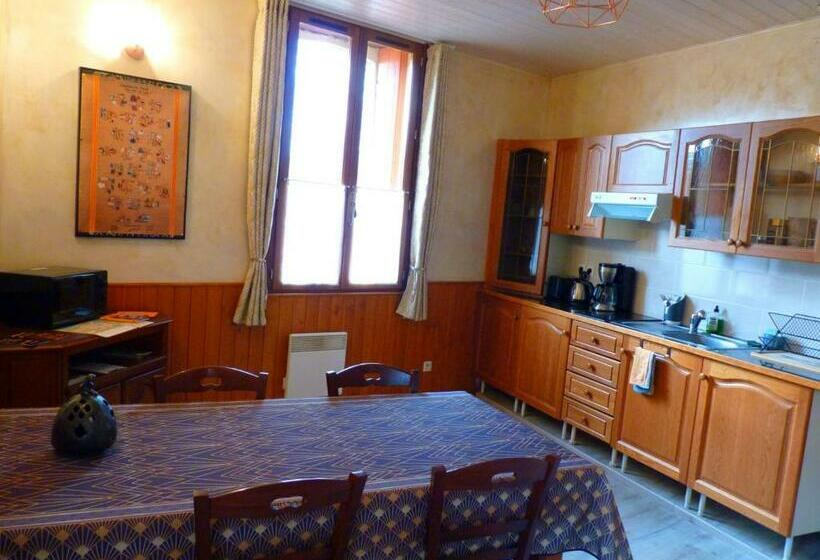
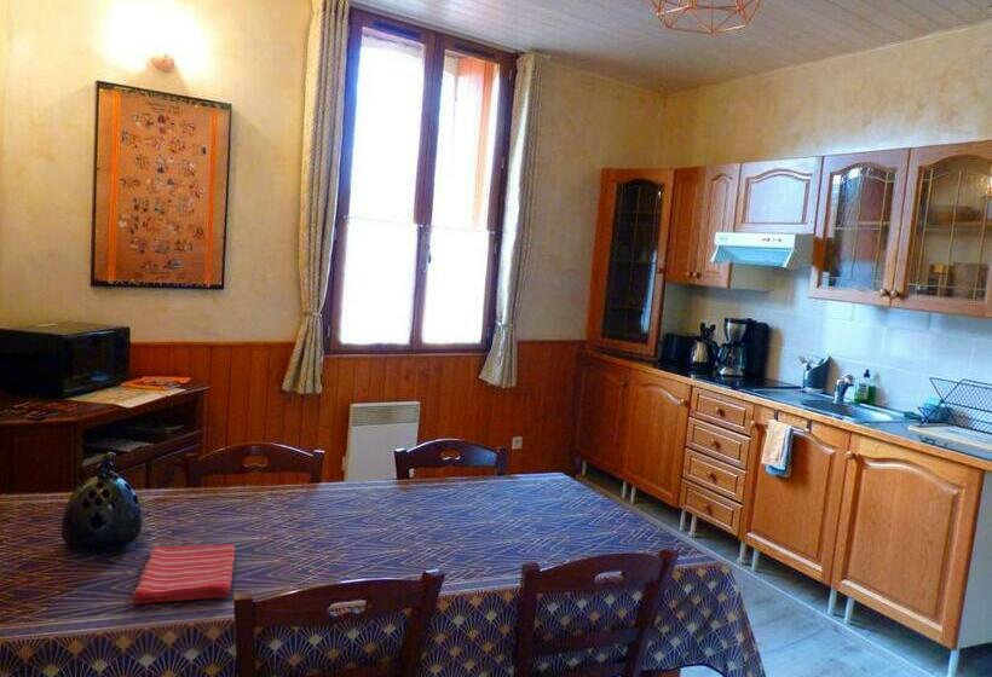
+ dish towel [131,543,236,604]
